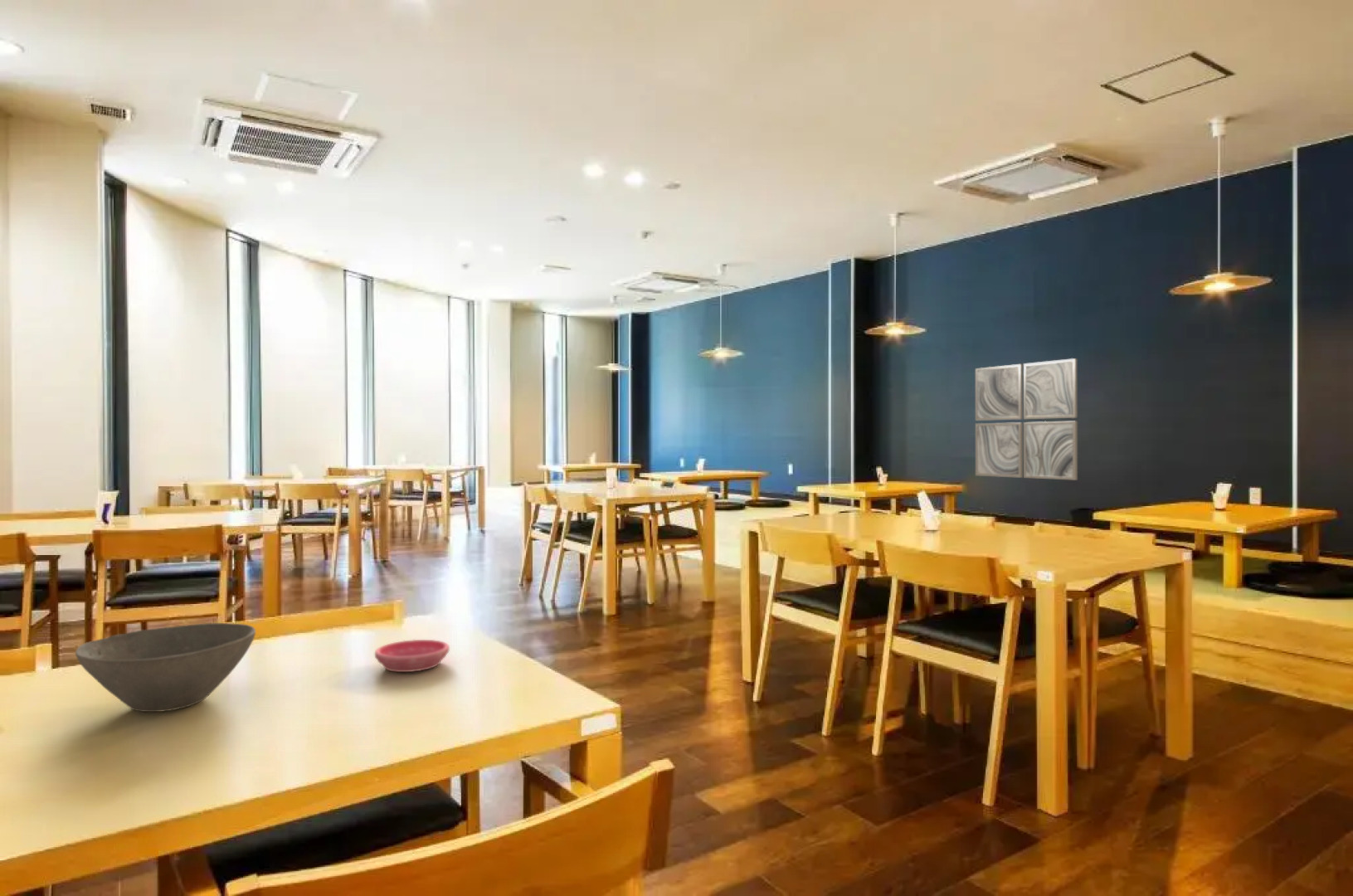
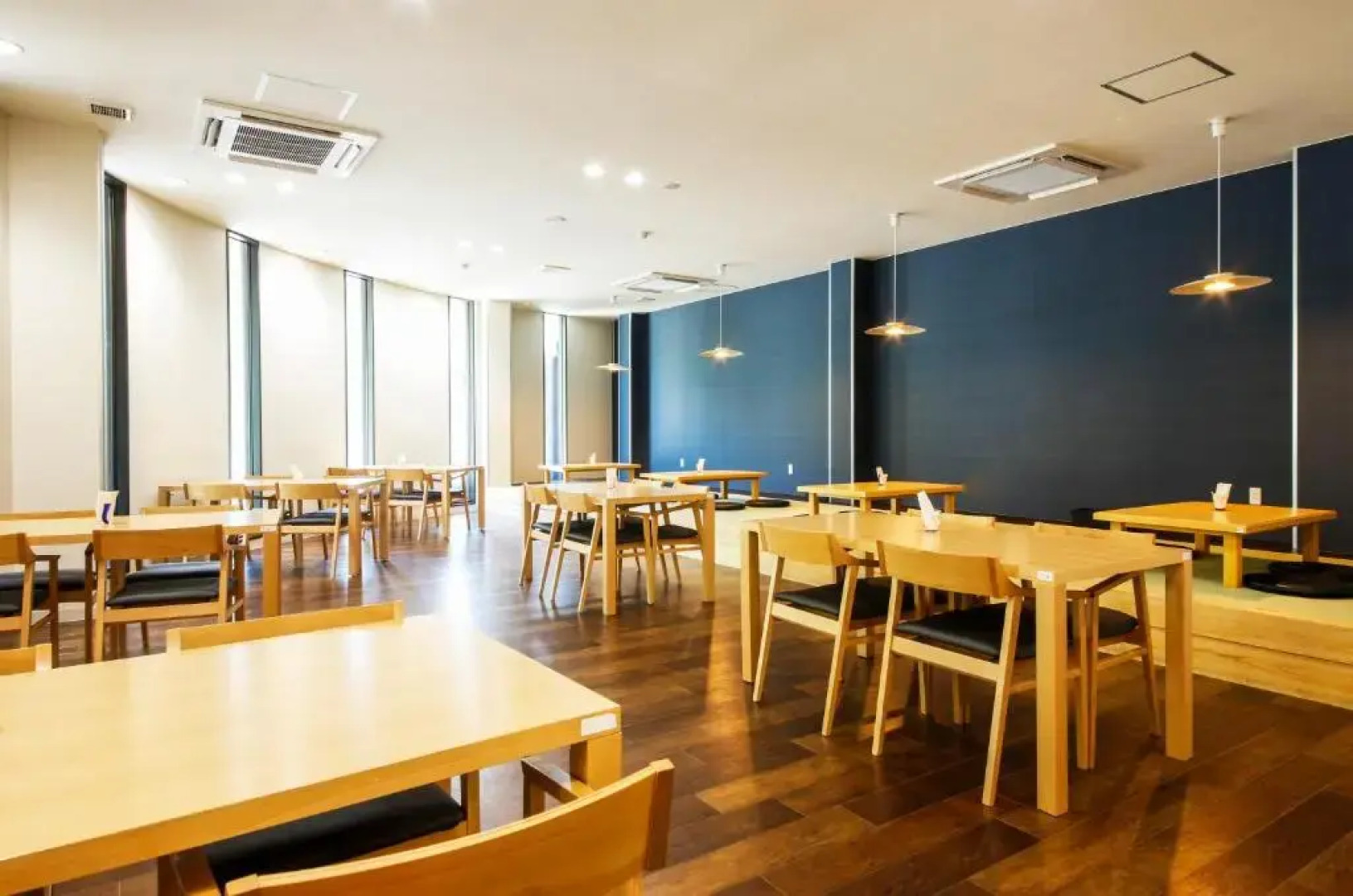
- wall art [975,358,1078,481]
- bowl [75,622,256,713]
- saucer [374,639,450,673]
